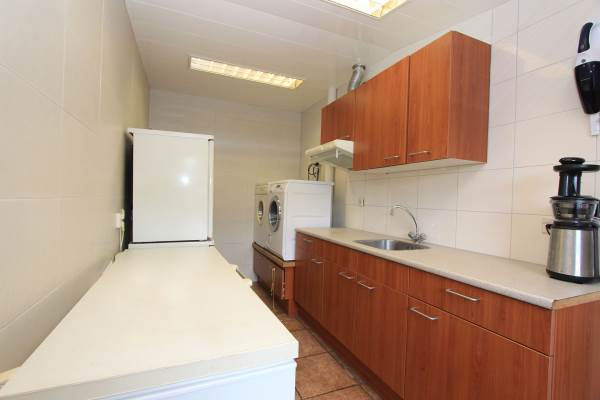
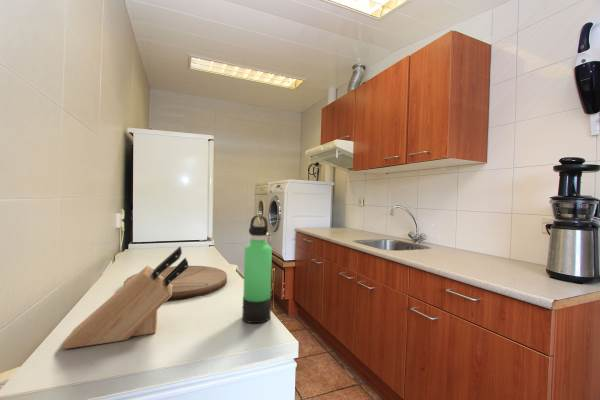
+ thermos bottle [241,214,273,324]
+ knife block [60,246,189,350]
+ cutting board [123,265,228,302]
